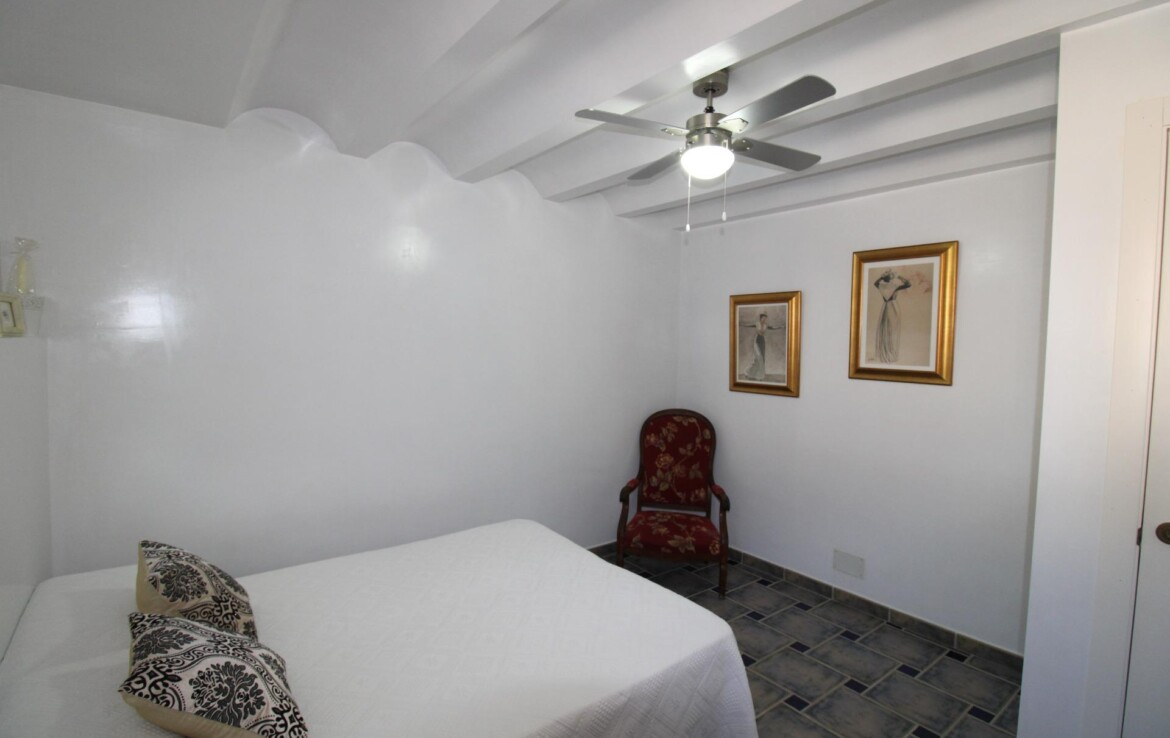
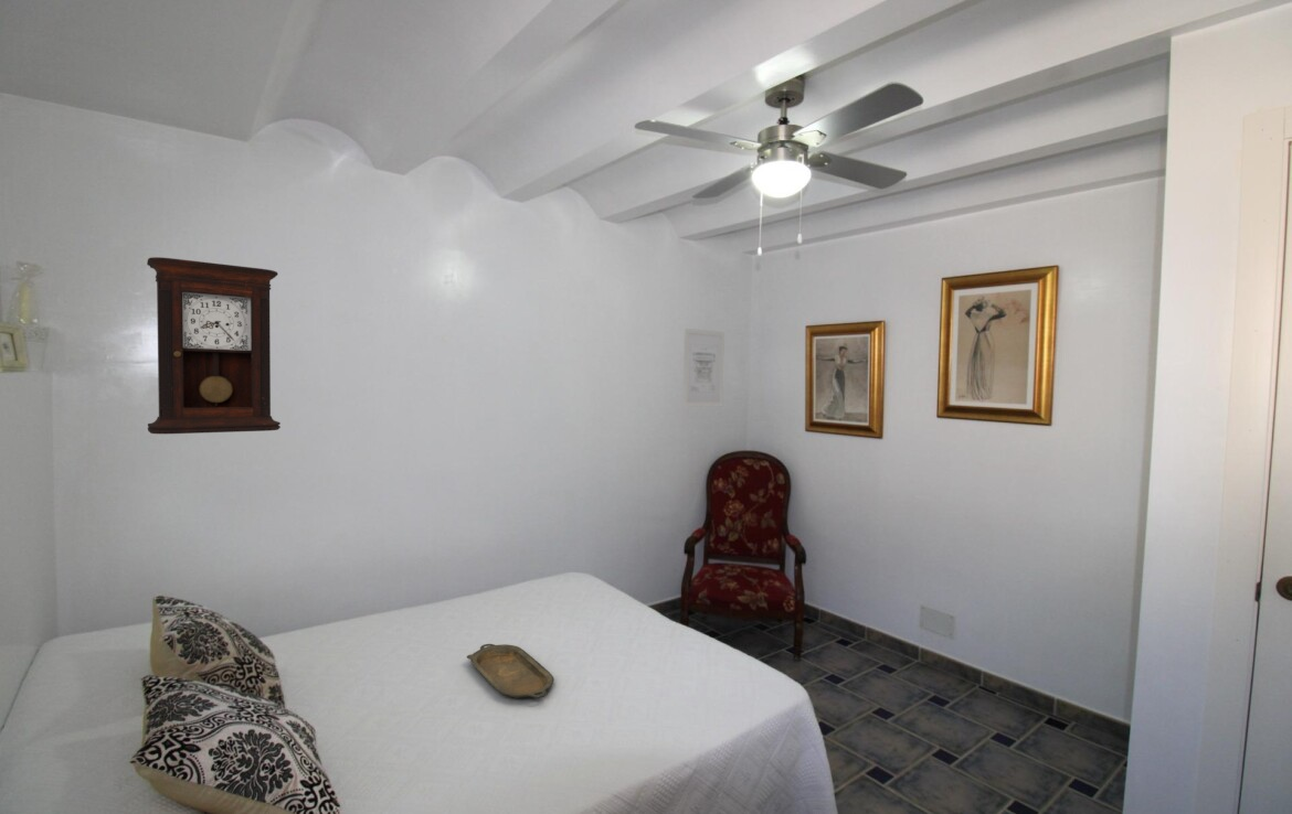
+ serving tray [466,643,555,699]
+ pendulum clock [146,256,282,435]
+ wall art [681,328,726,408]
